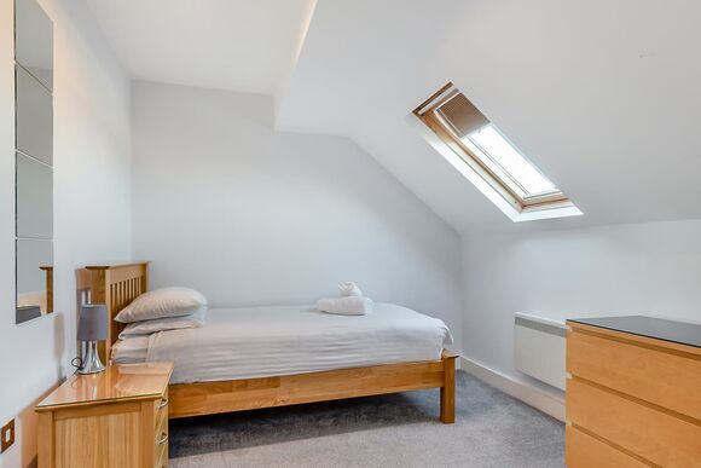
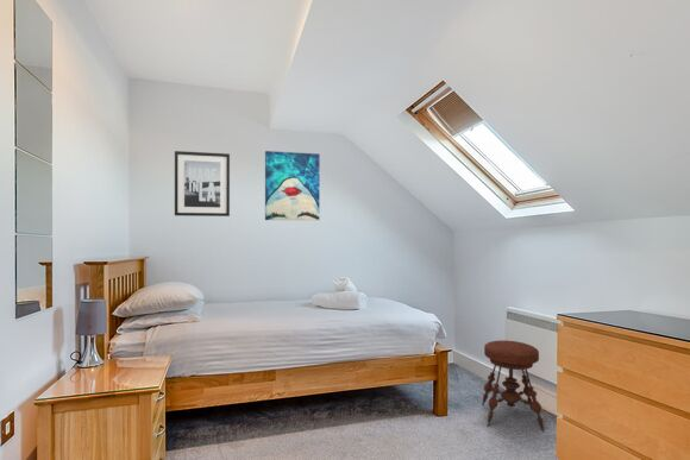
+ wall art [174,150,231,218]
+ wall art [264,150,321,221]
+ stool [481,339,545,433]
